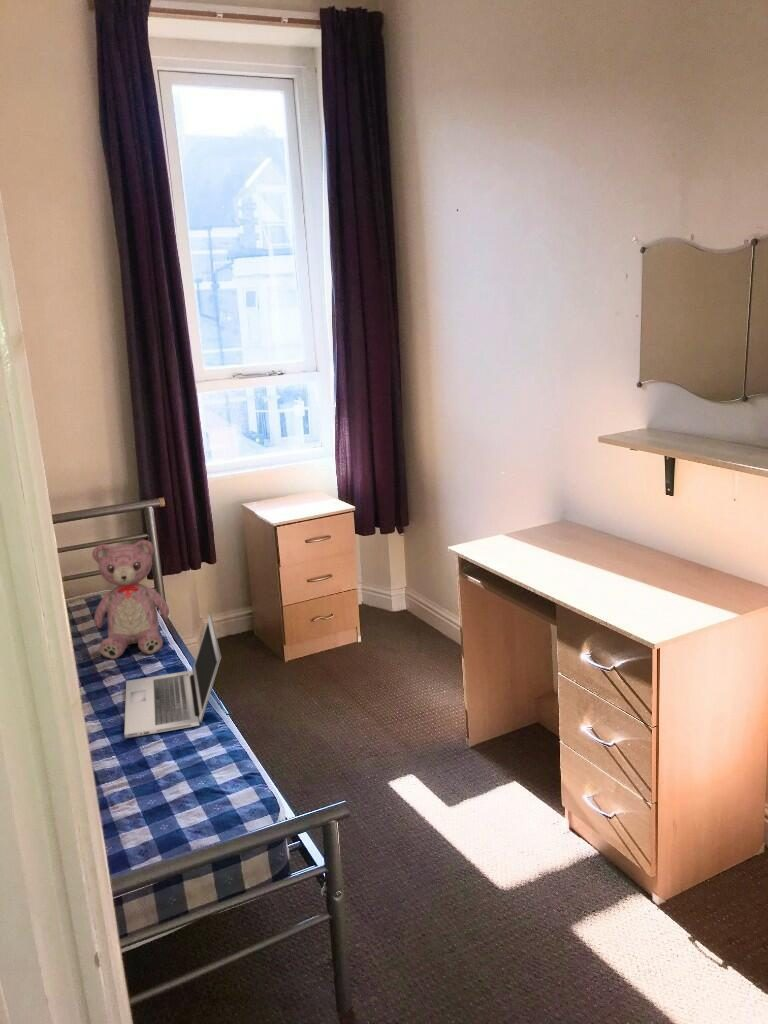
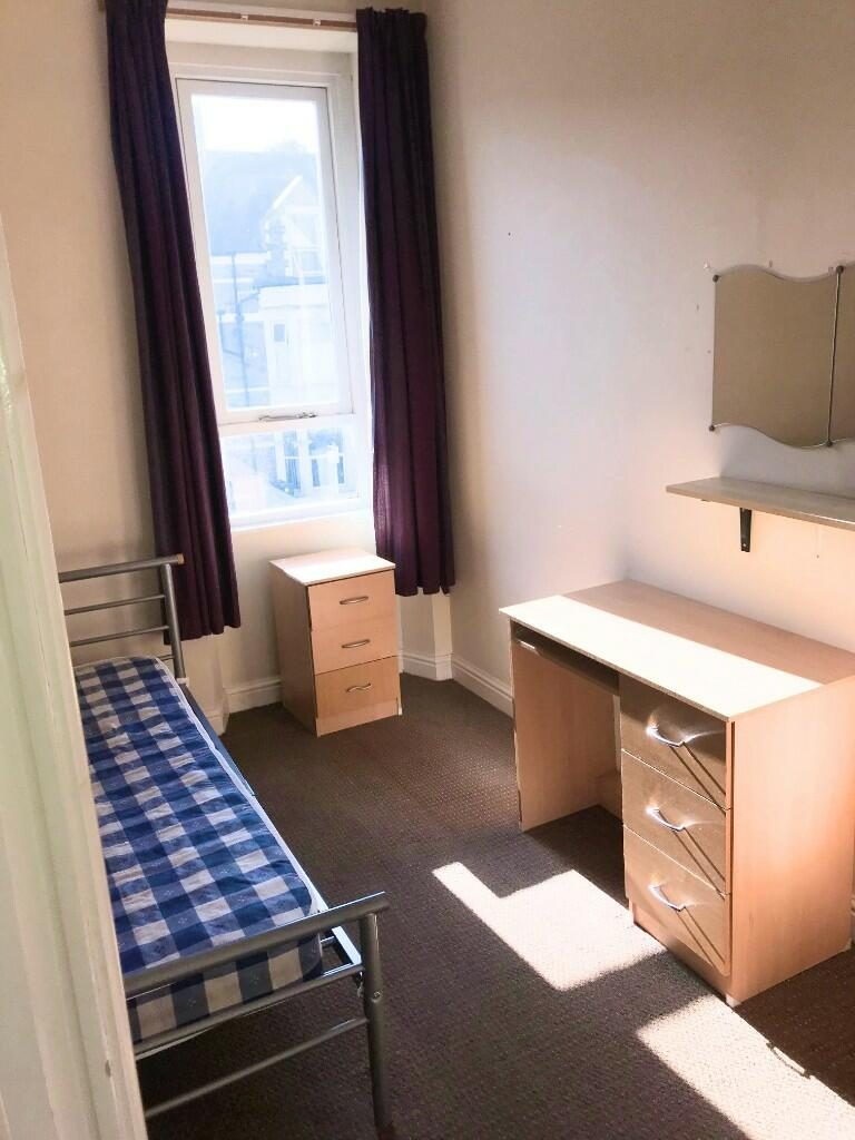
- laptop [123,612,222,739]
- teddy bear [91,539,171,660]
